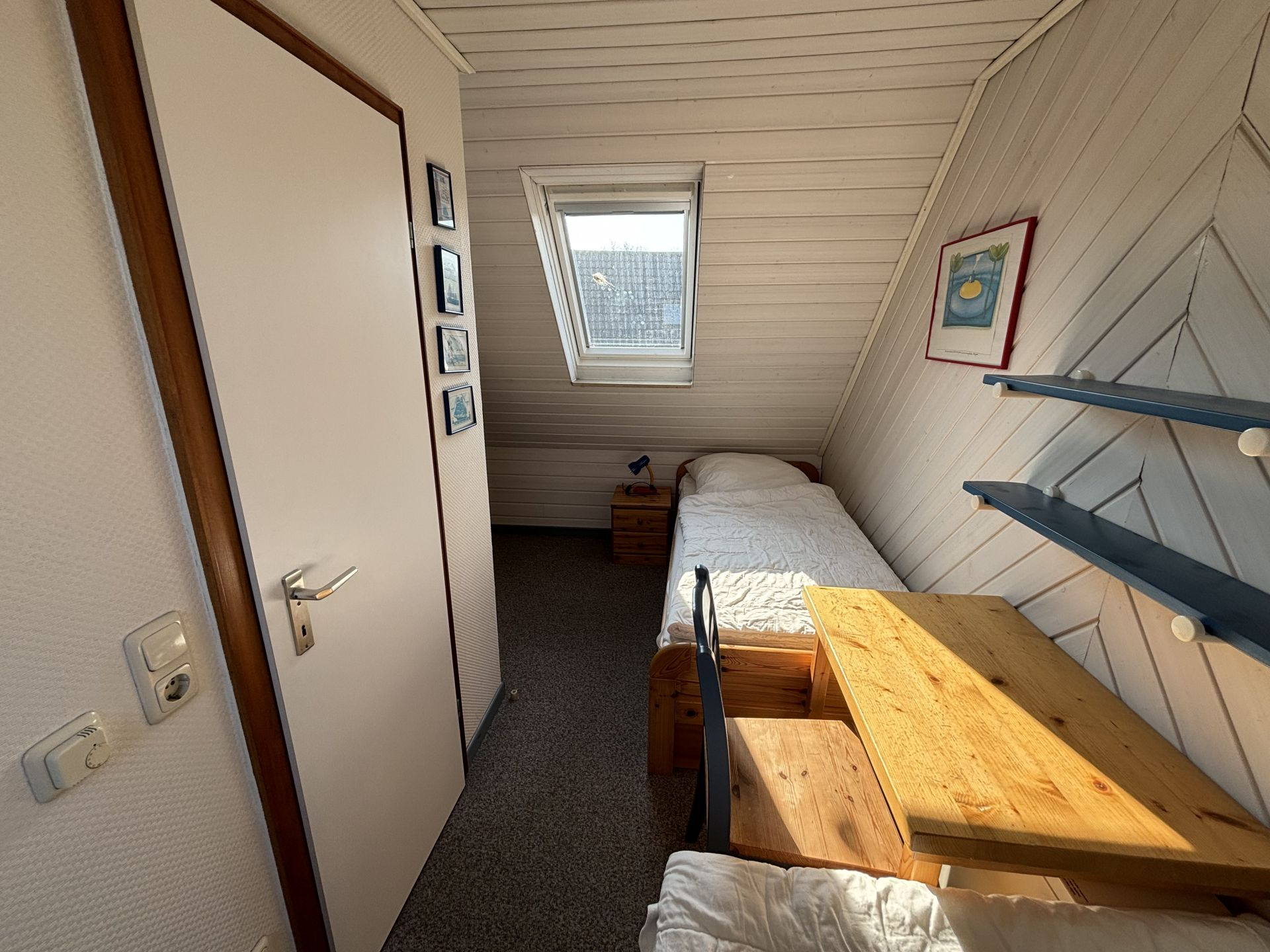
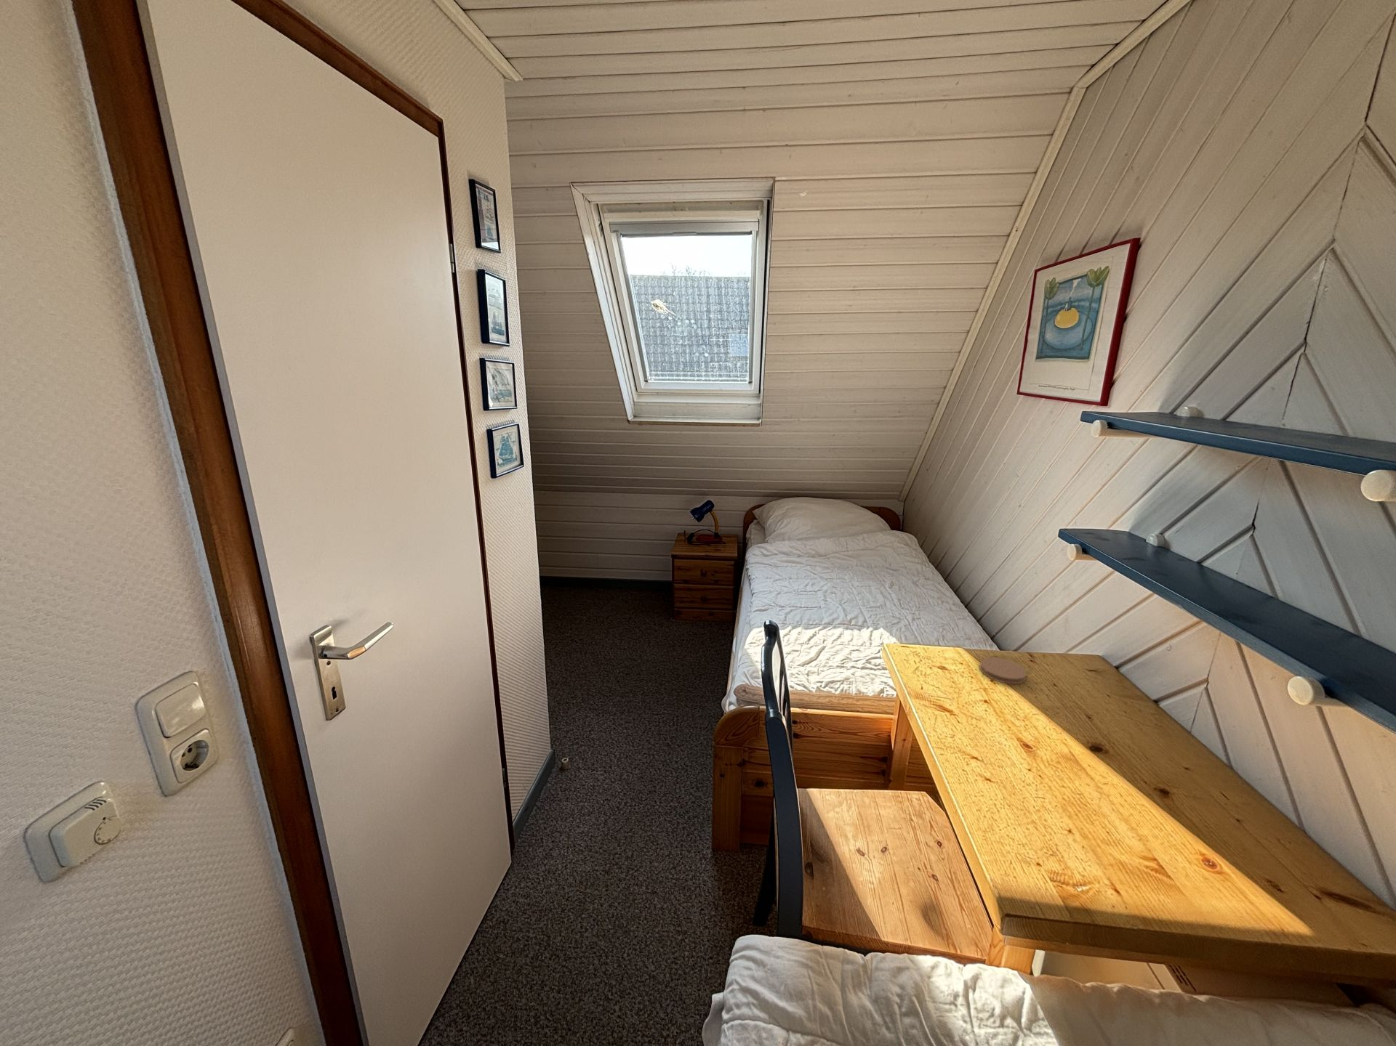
+ coaster [978,657,1028,685]
